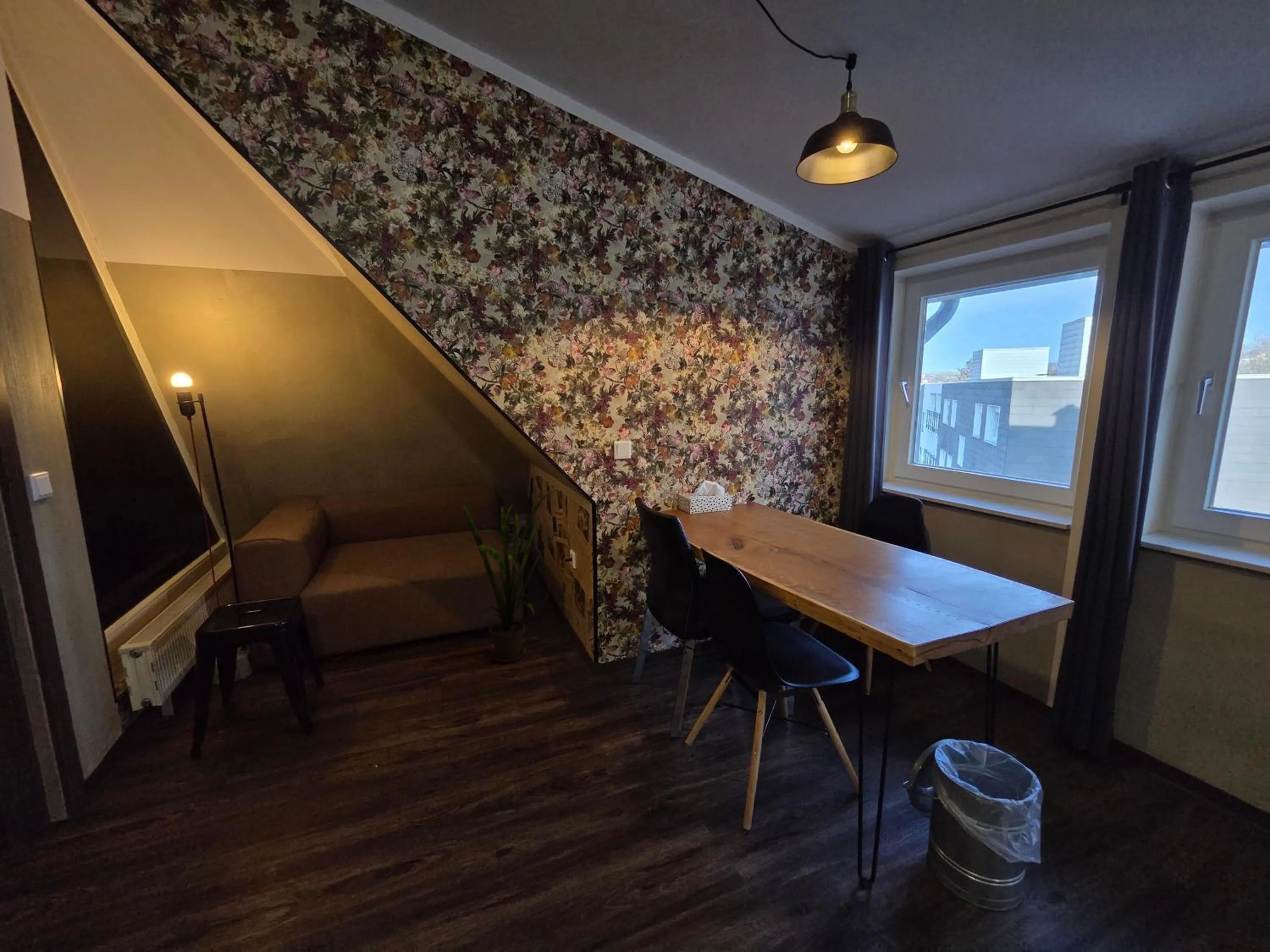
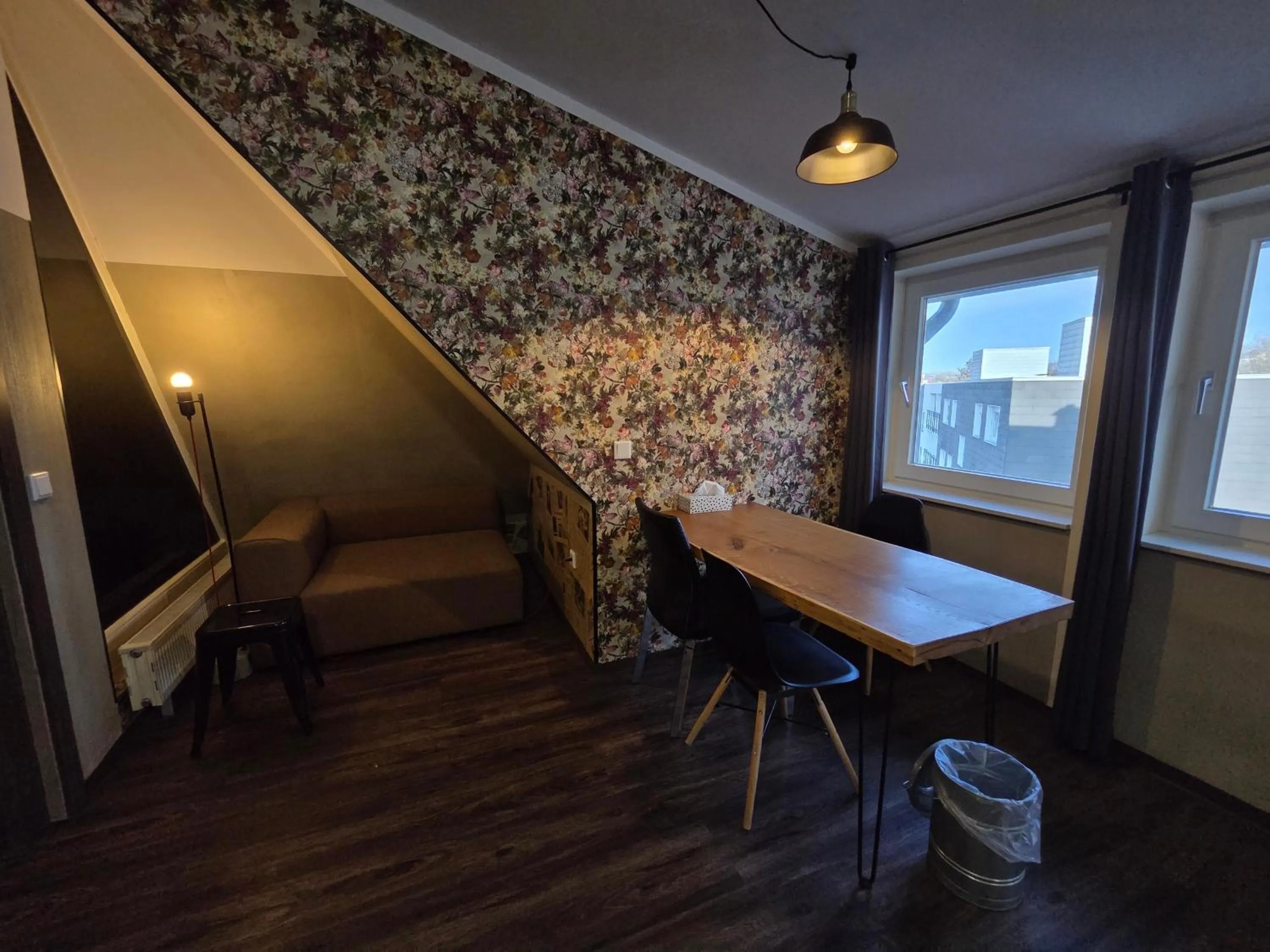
- house plant [459,489,563,663]
